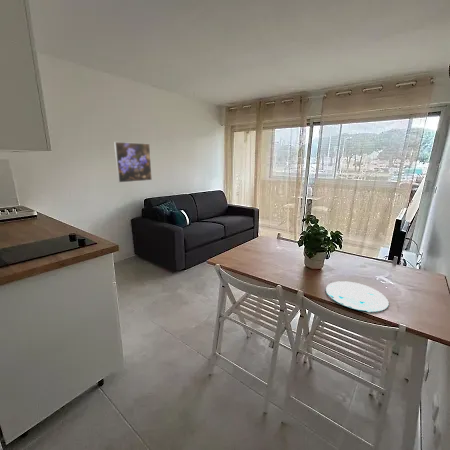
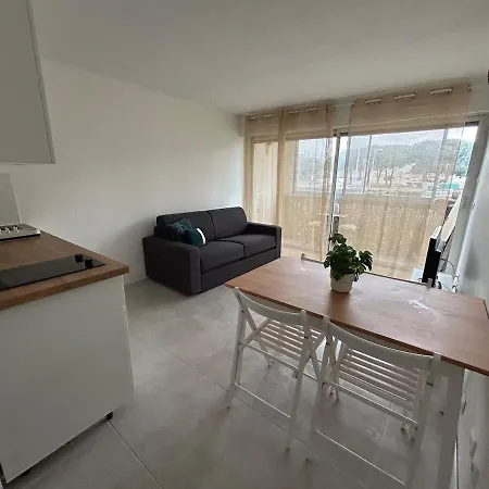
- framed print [113,141,153,184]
- plate [325,280,390,313]
